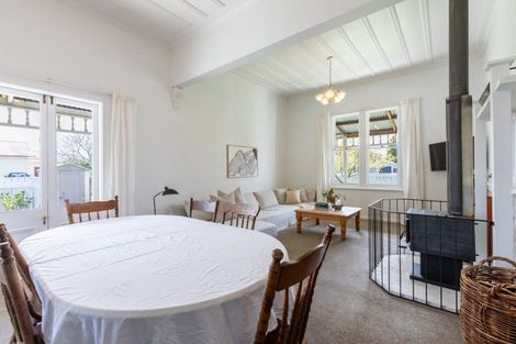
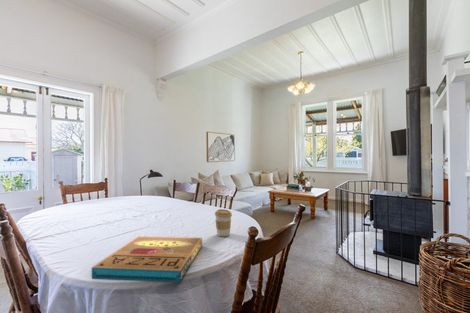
+ pizza box [91,235,203,284]
+ coffee cup [214,208,233,237]
